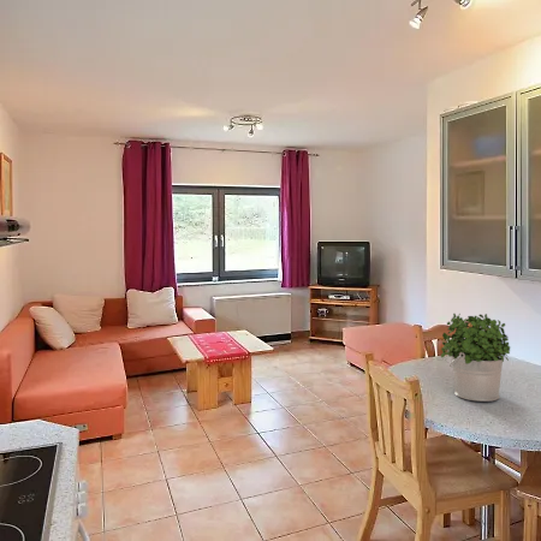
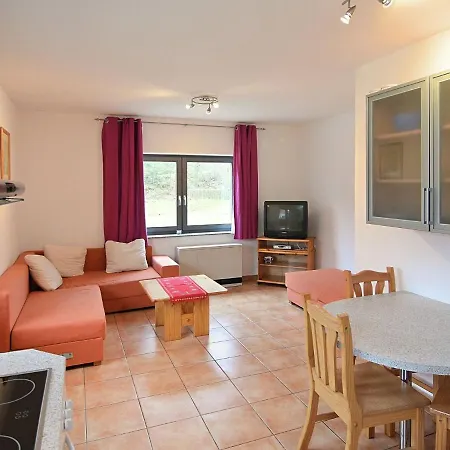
- potted plant [440,313,511,403]
